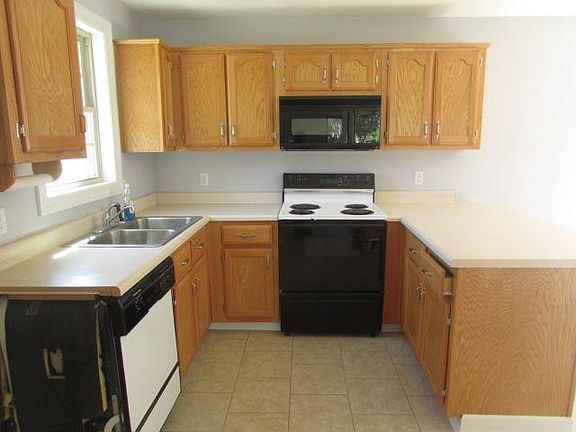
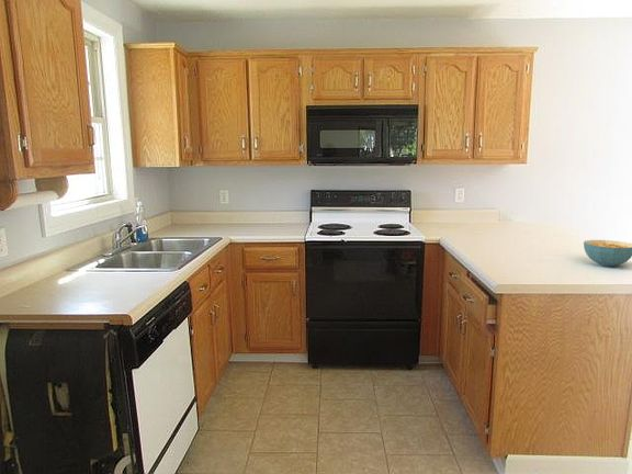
+ cereal bowl [583,239,632,268]
